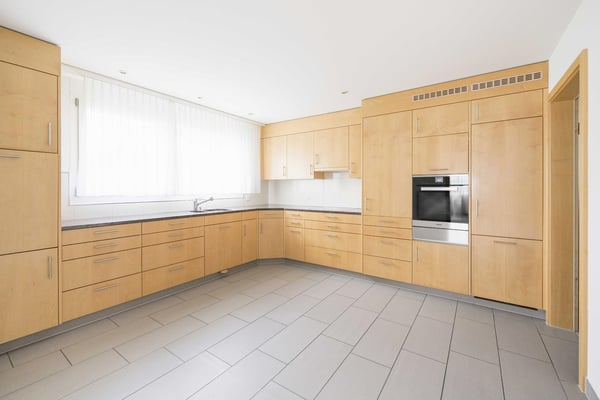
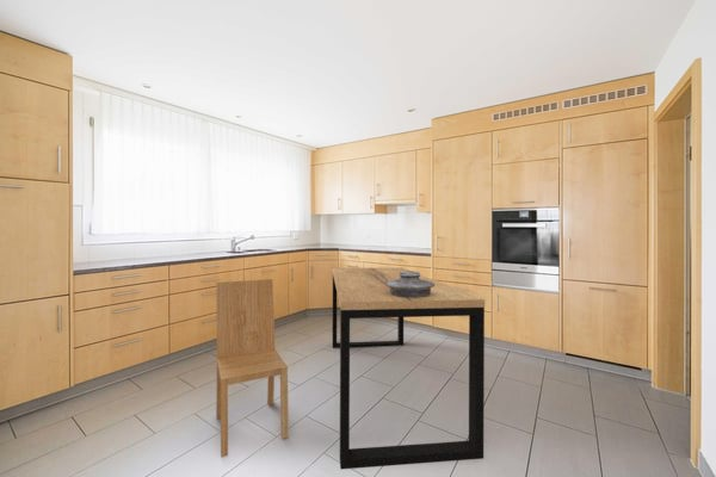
+ dining table [332,267,486,470]
+ dining chair [215,278,290,458]
+ vessel [385,270,434,297]
